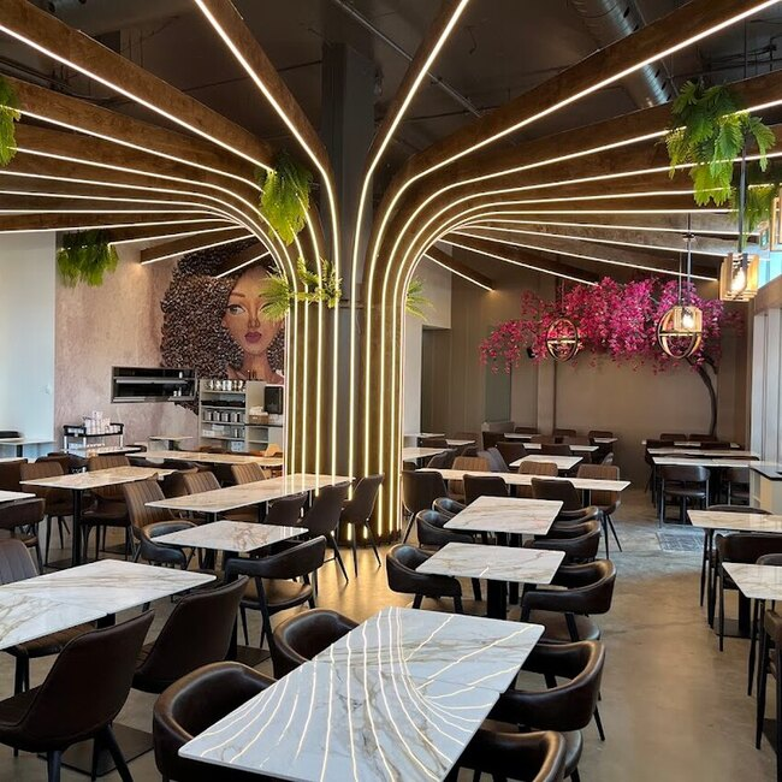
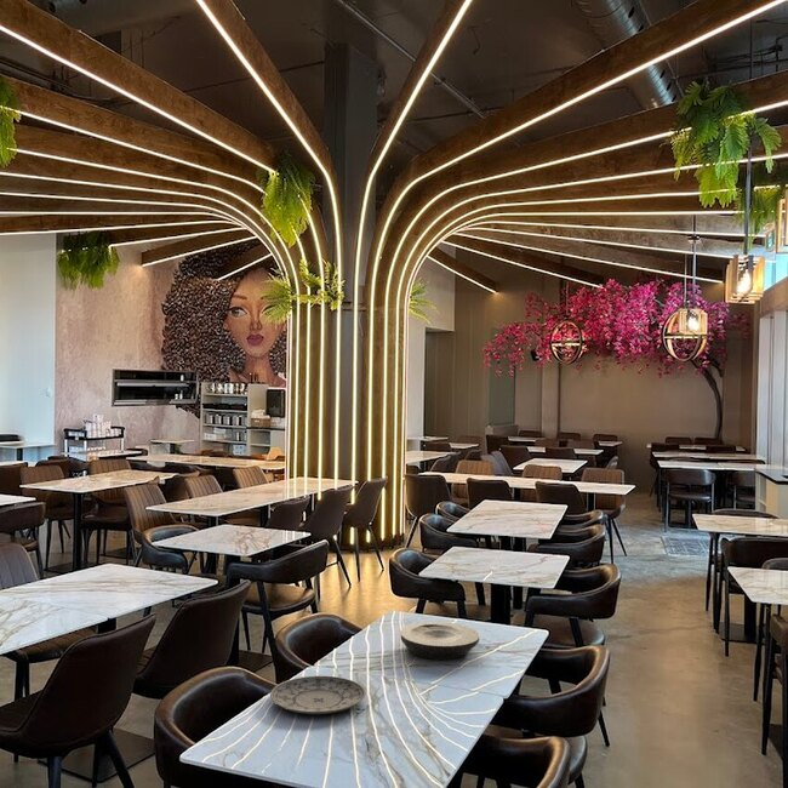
+ plate [399,621,480,662]
+ plate [269,674,367,715]
